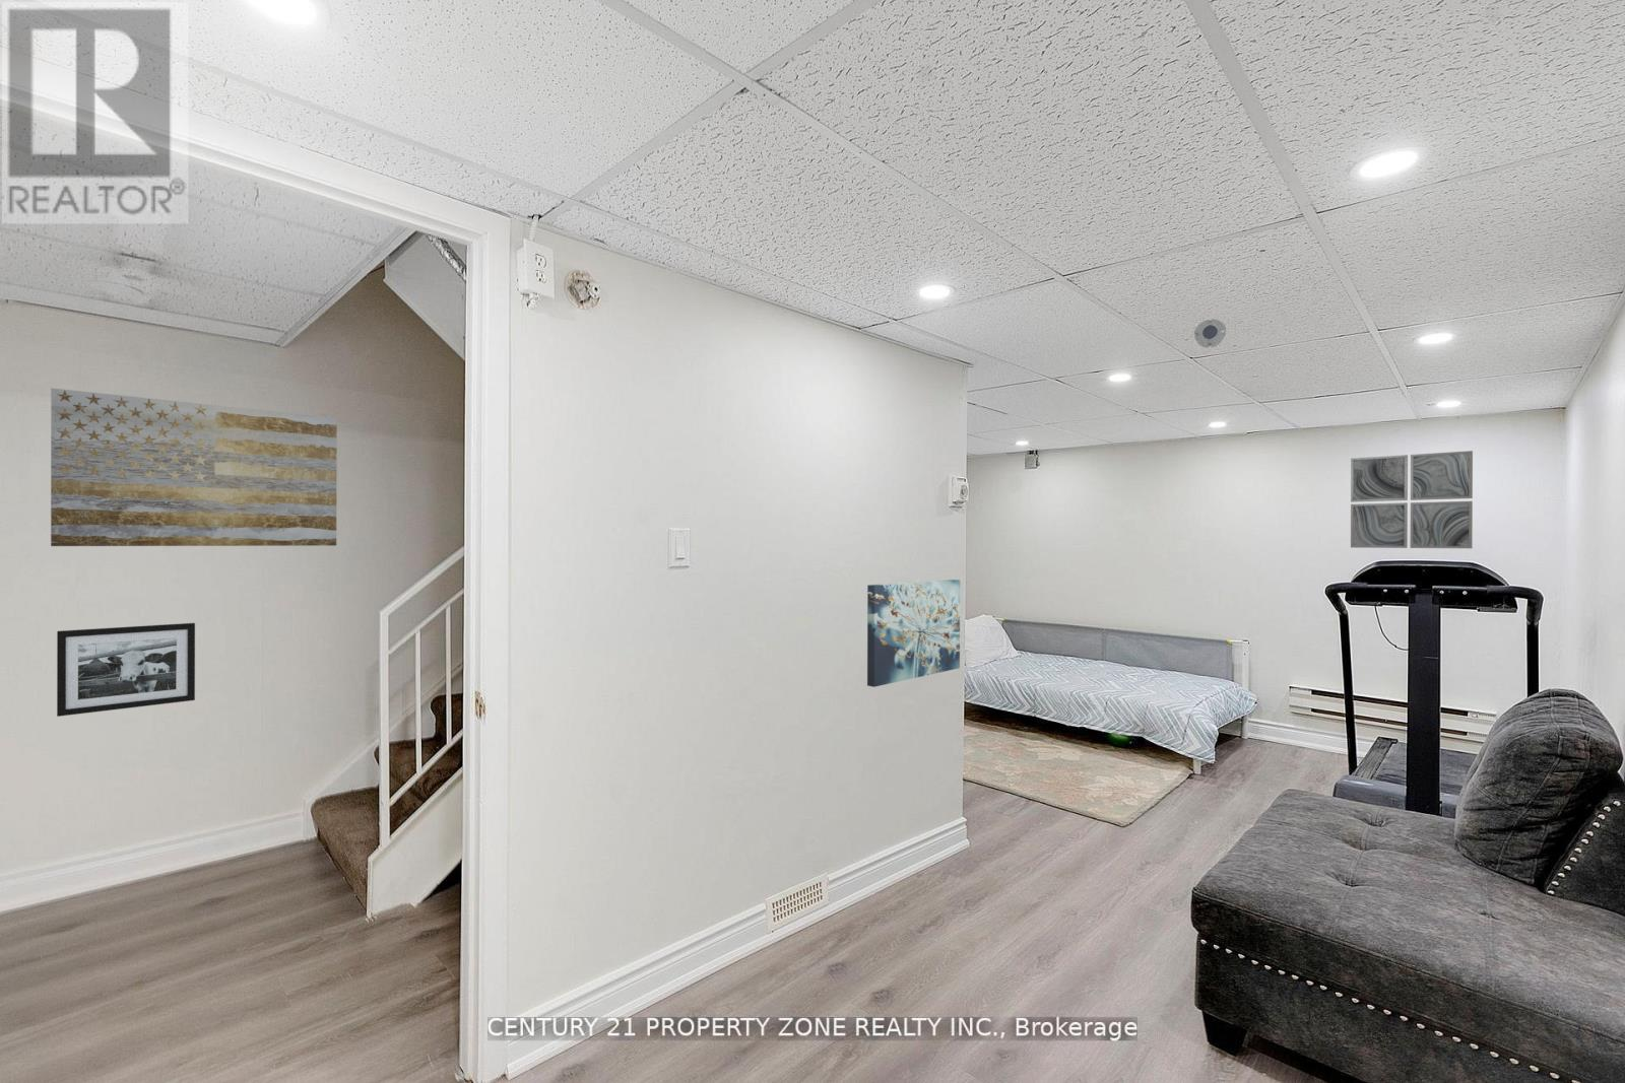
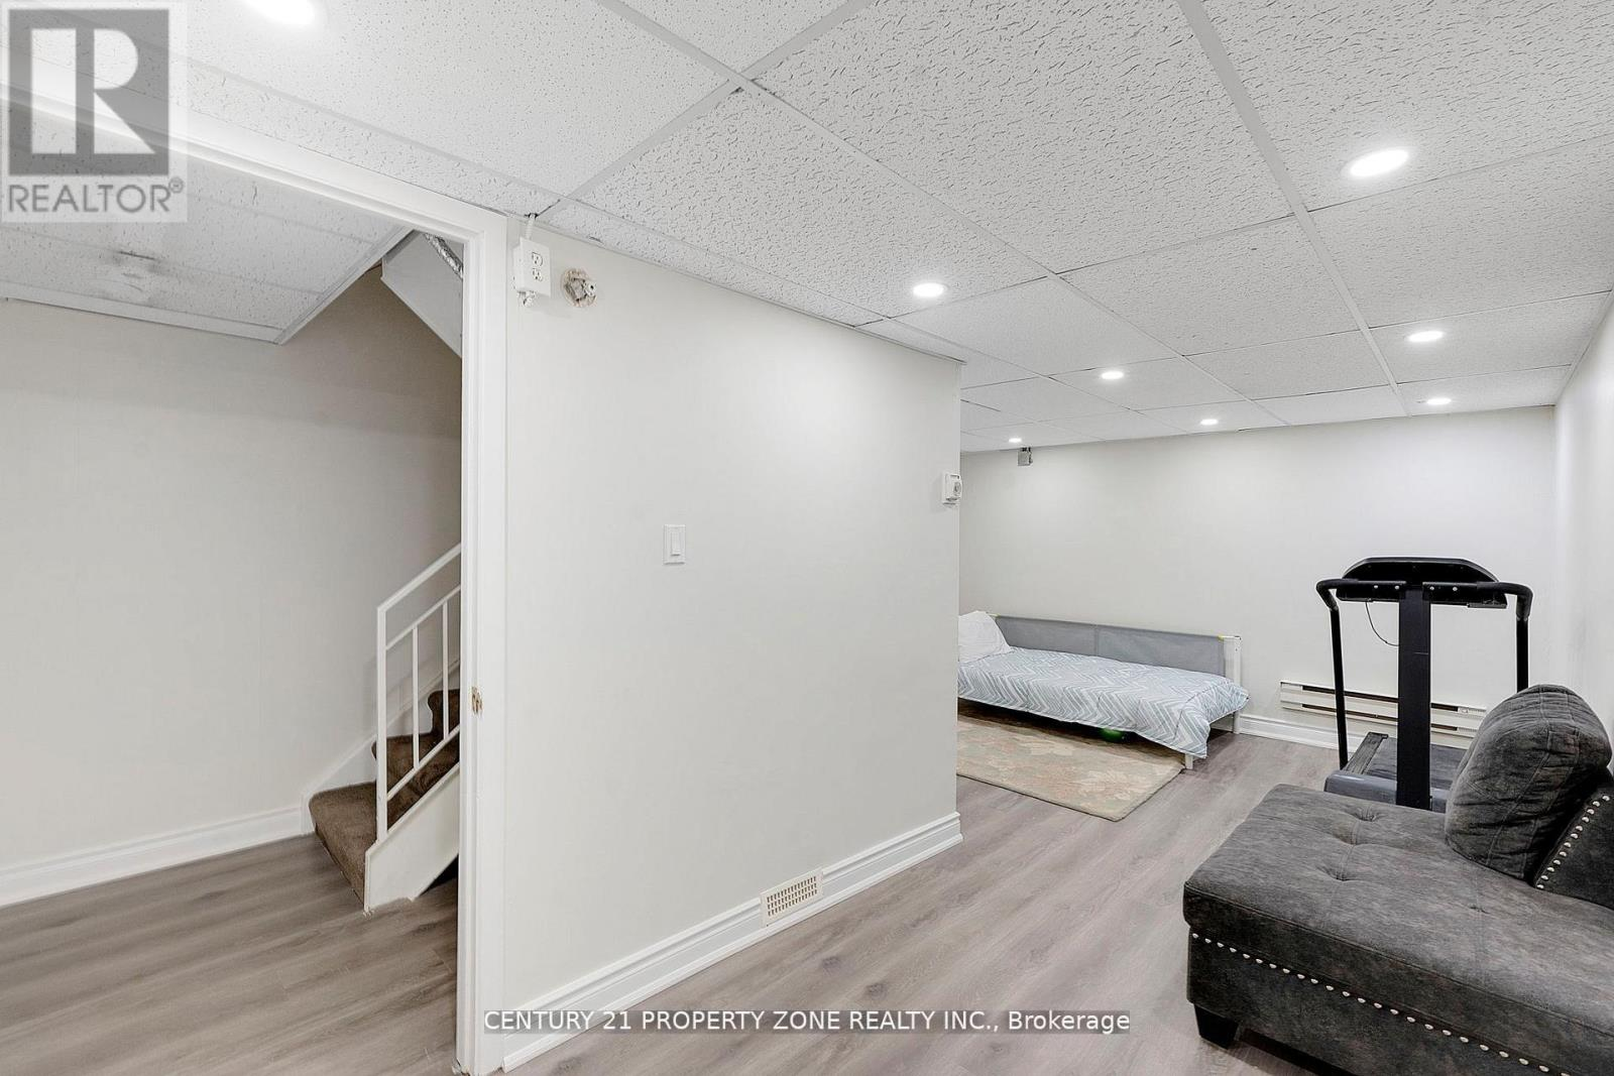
- wall art [1349,450,1474,549]
- smoke detector [1193,318,1227,349]
- wall art [50,387,339,548]
- picture frame [56,622,196,718]
- wall art [867,579,961,688]
